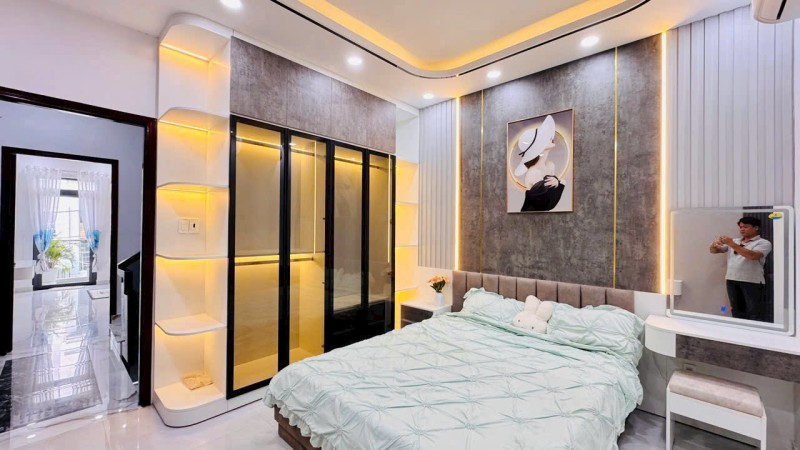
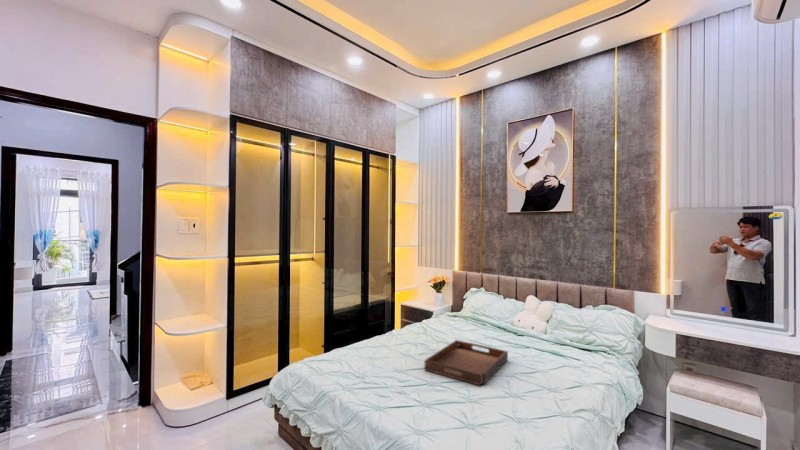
+ serving tray [423,339,509,387]
